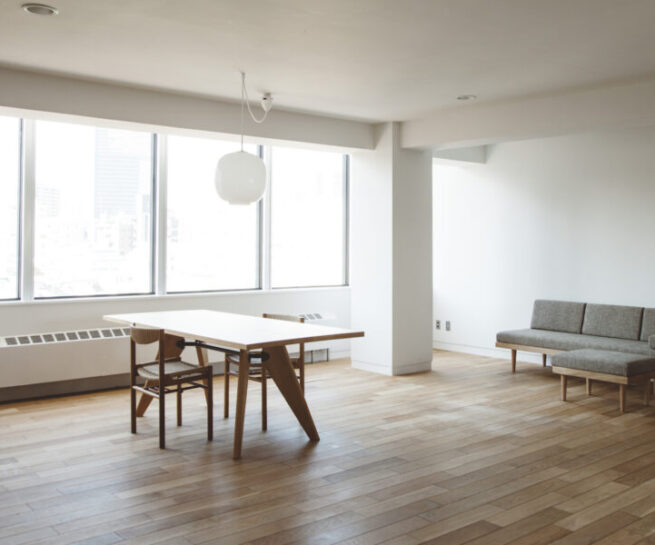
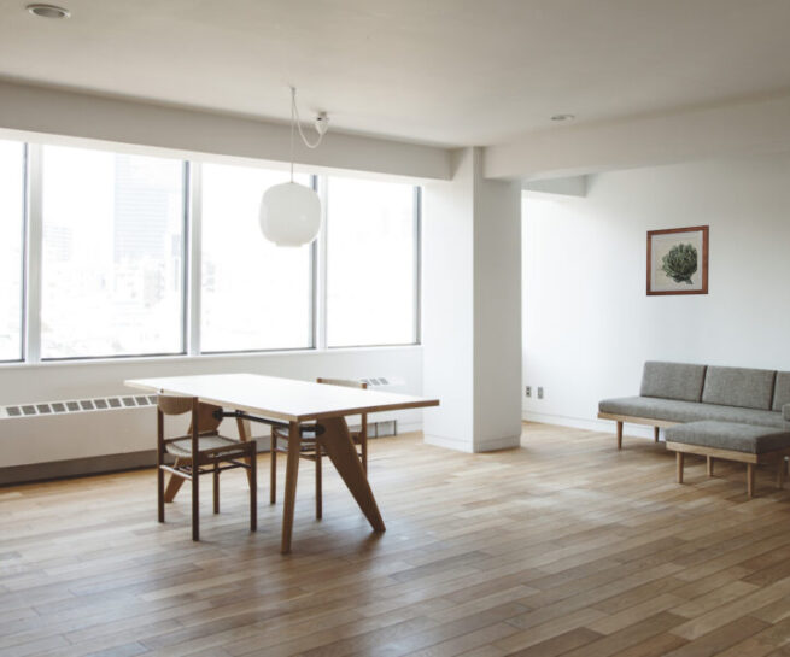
+ wall art [645,224,710,298]
